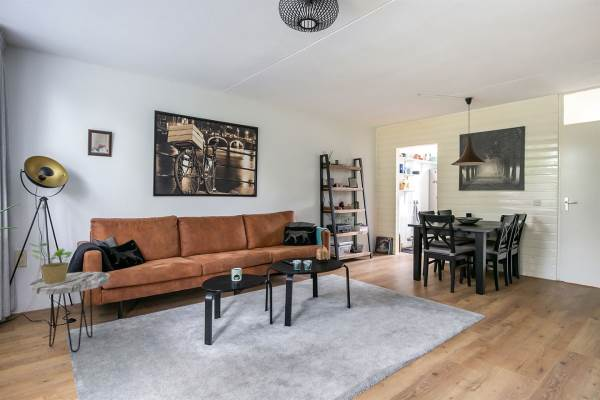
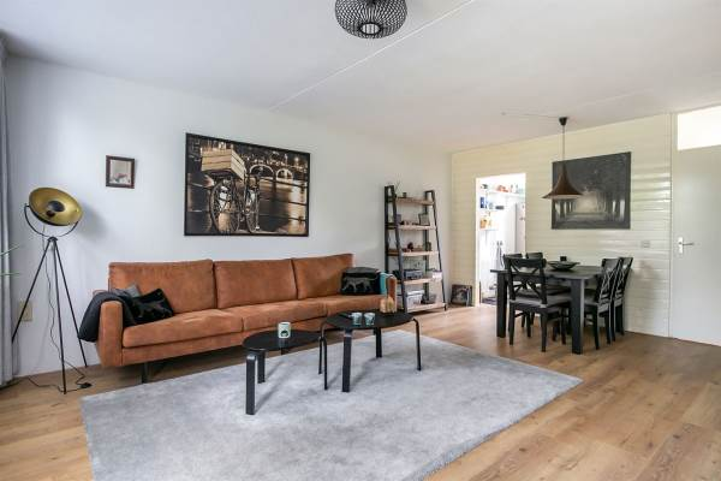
- side table [29,271,111,353]
- potted plant [27,242,73,284]
